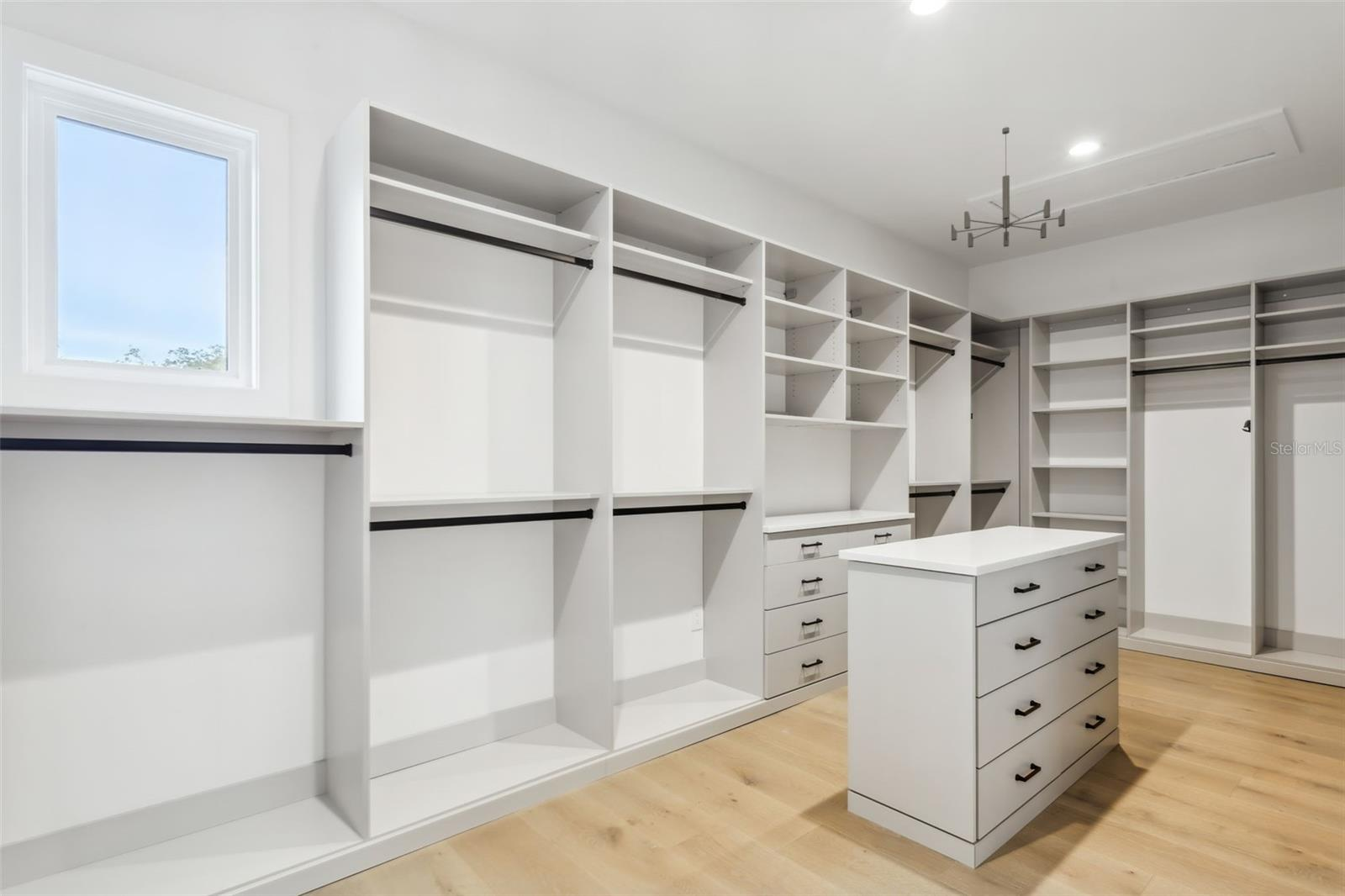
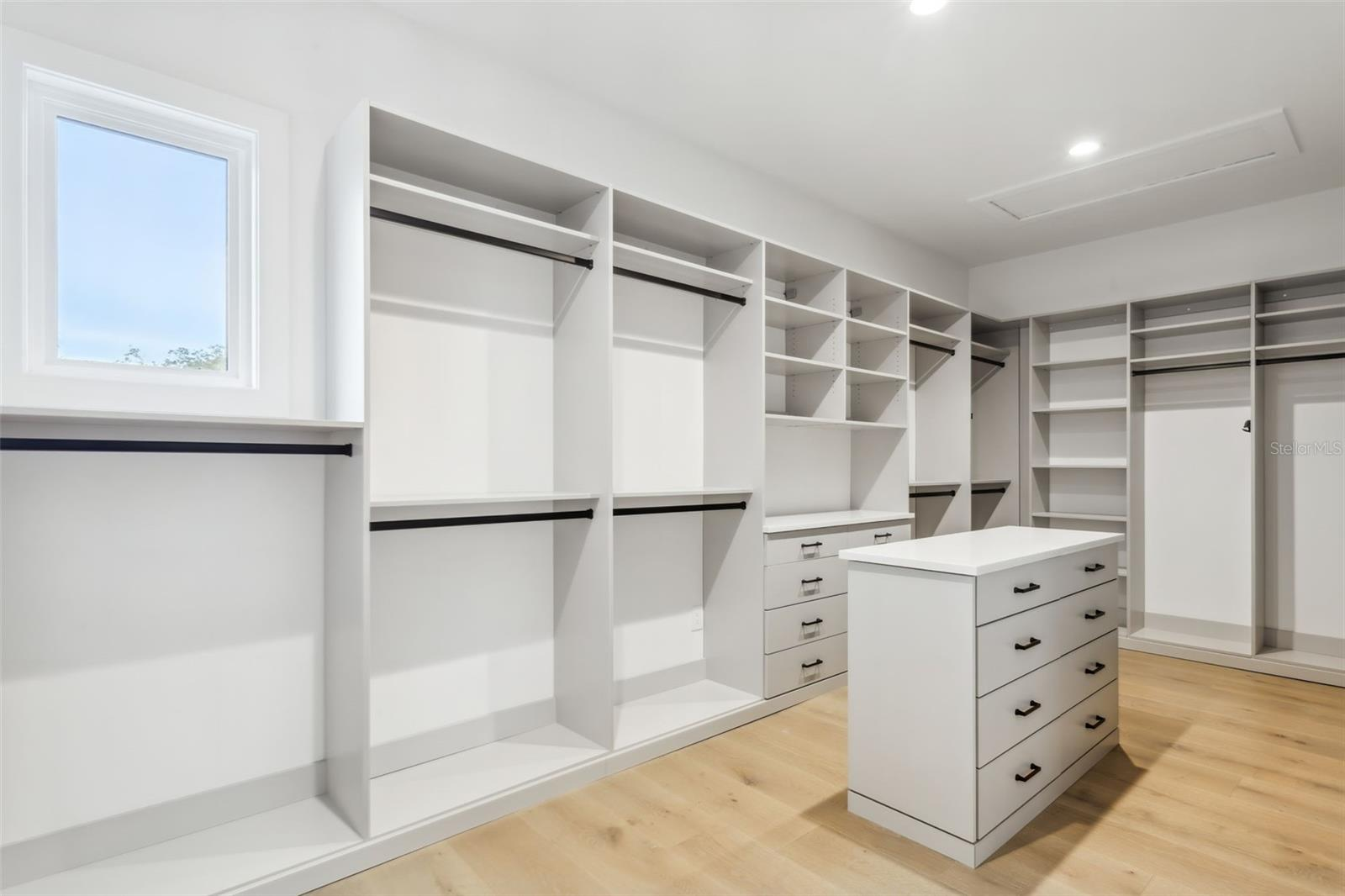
- chandelier [951,126,1066,248]
